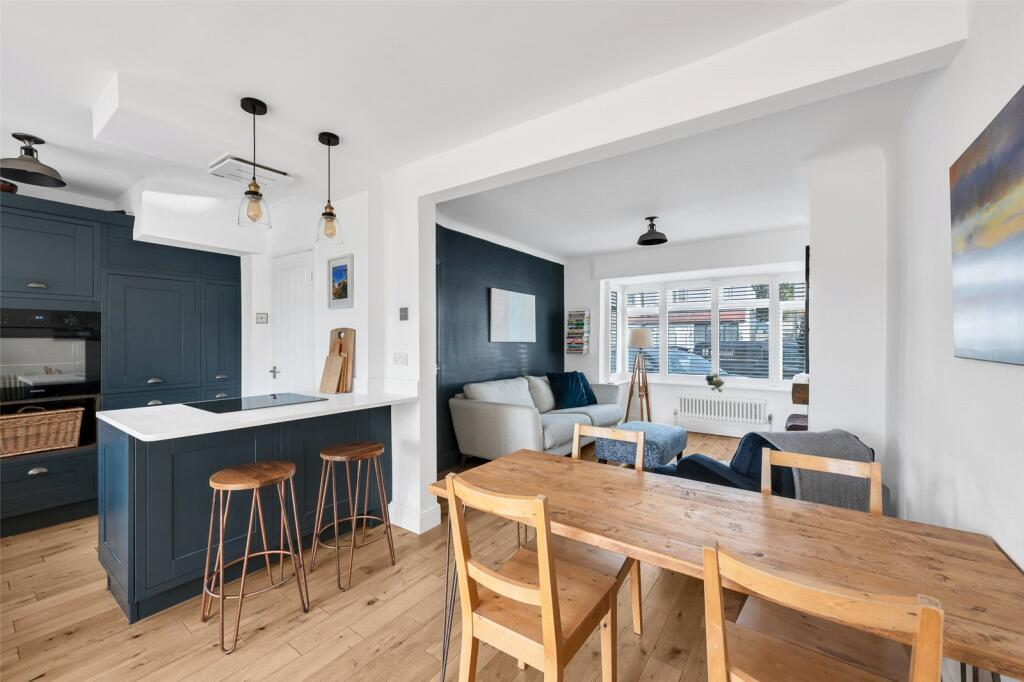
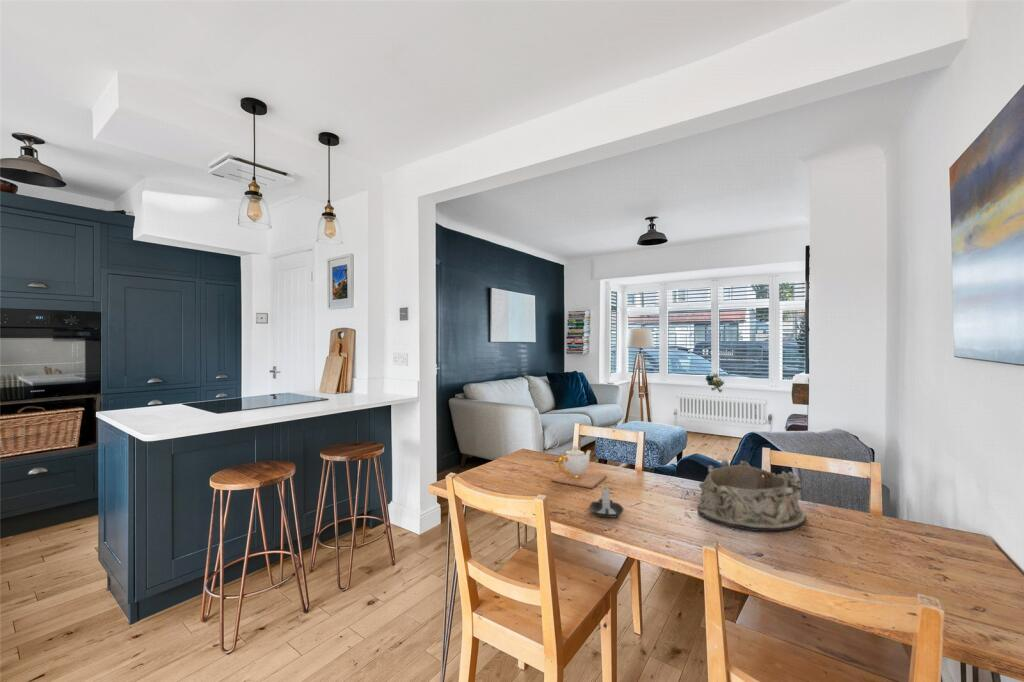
+ teapot [550,444,608,489]
+ candle [588,482,624,518]
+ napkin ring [697,459,807,532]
